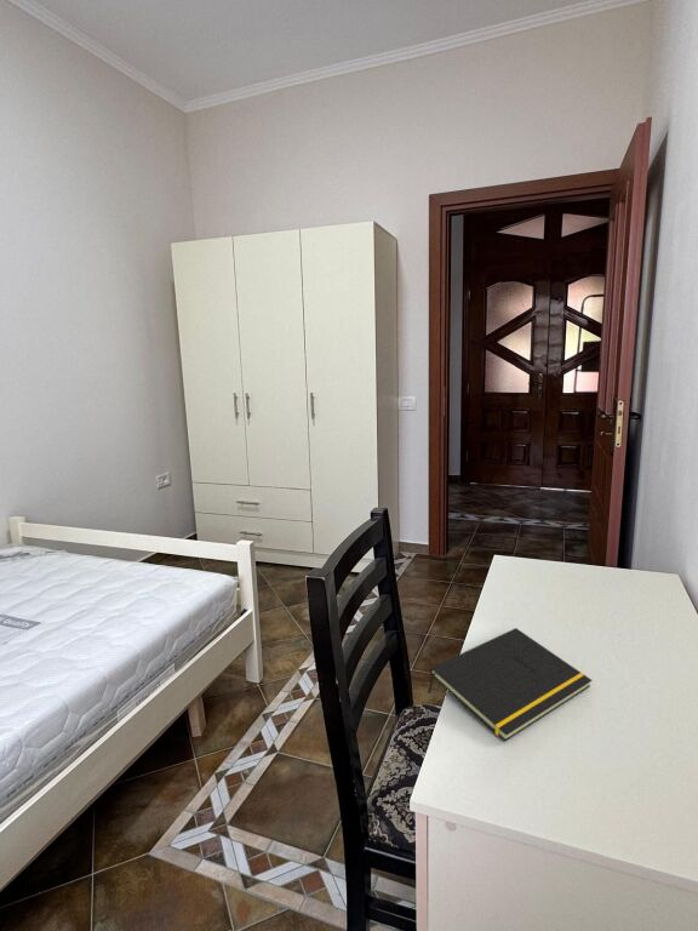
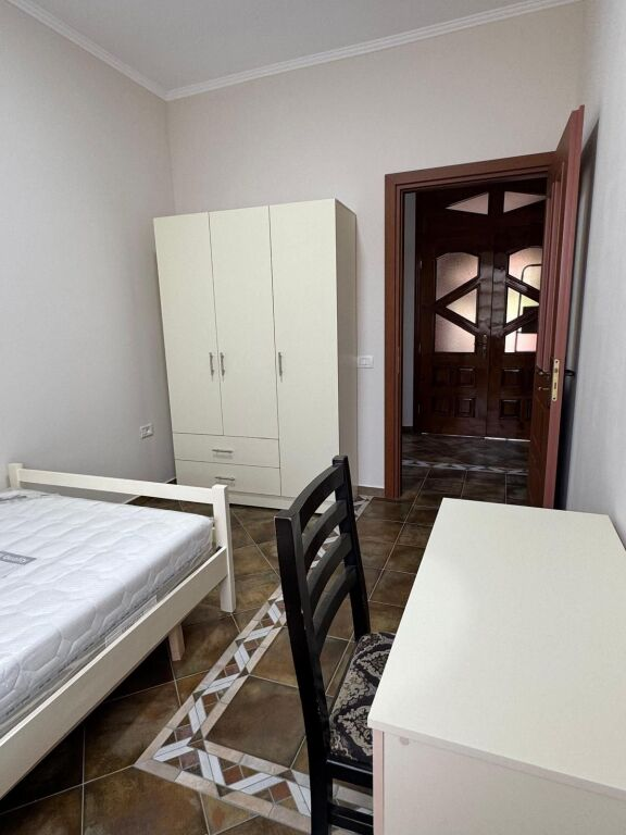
- notepad [427,627,594,742]
